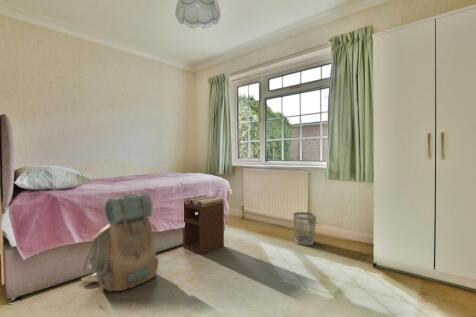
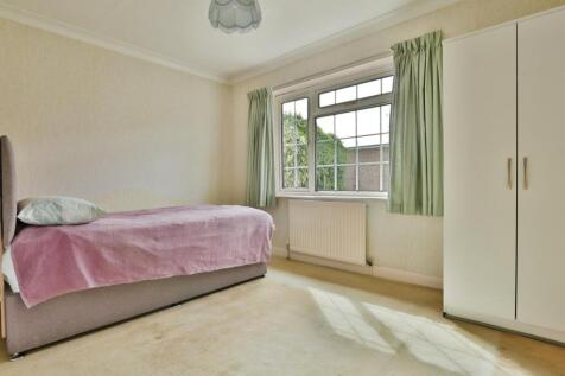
- backpack [80,192,160,293]
- nightstand [182,194,225,255]
- wastebasket [292,211,317,246]
